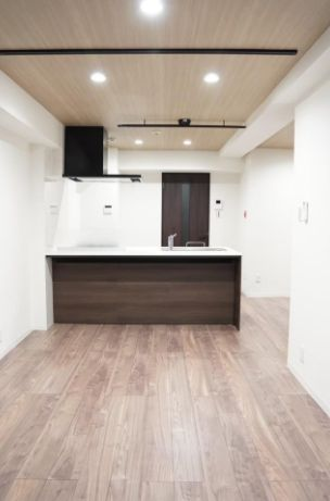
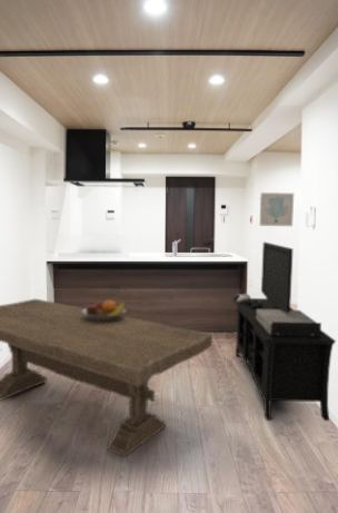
+ fruit bowl [82,299,127,320]
+ wall art [259,191,295,227]
+ dining table [0,298,213,458]
+ media console [231,241,337,422]
